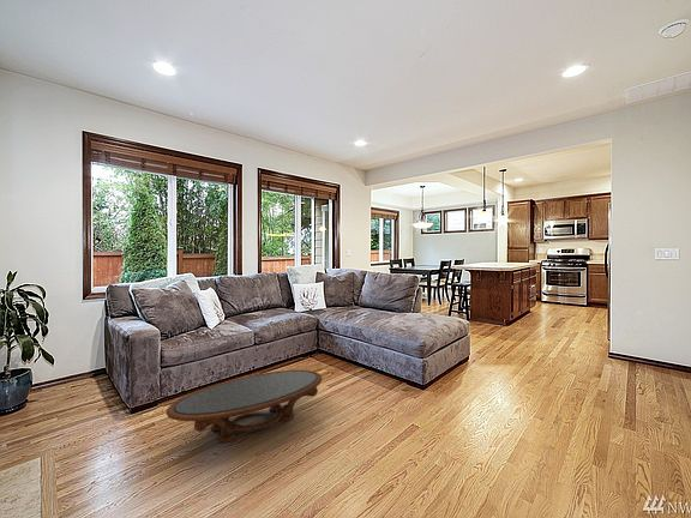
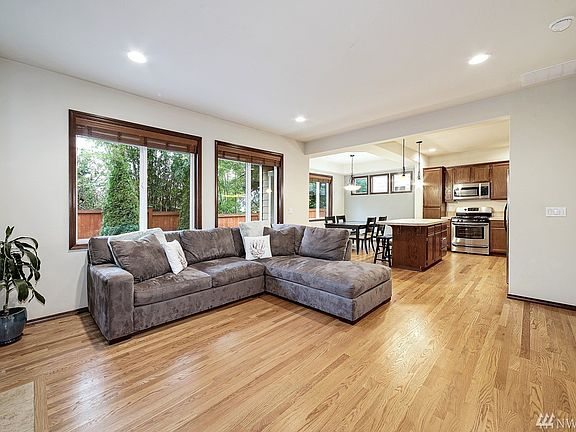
- coffee table [166,369,323,444]
